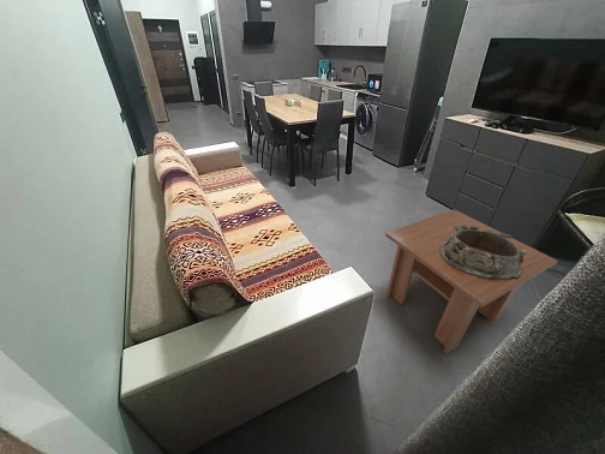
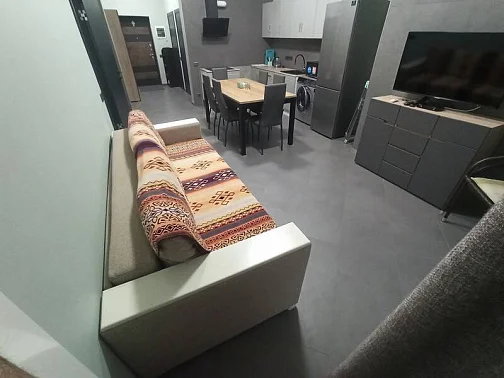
- coffee table [384,208,558,354]
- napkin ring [439,225,527,280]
